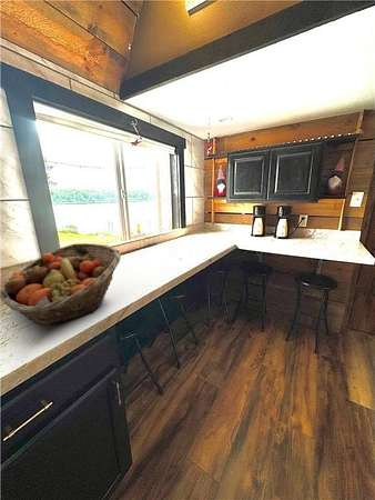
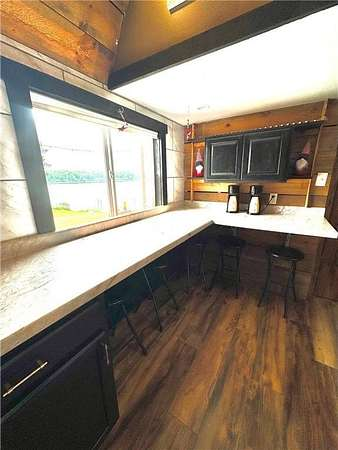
- fruit basket [0,242,122,326]
